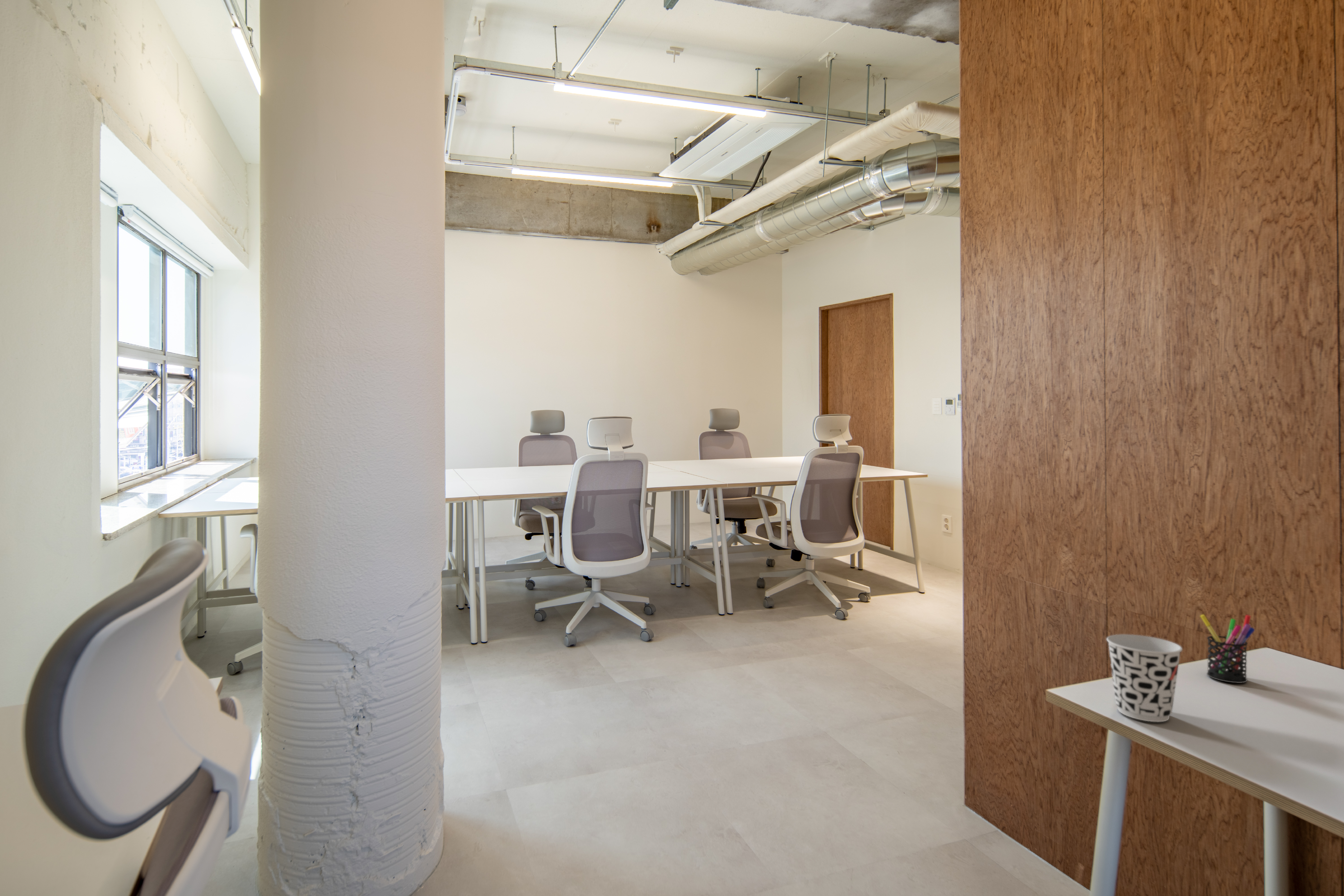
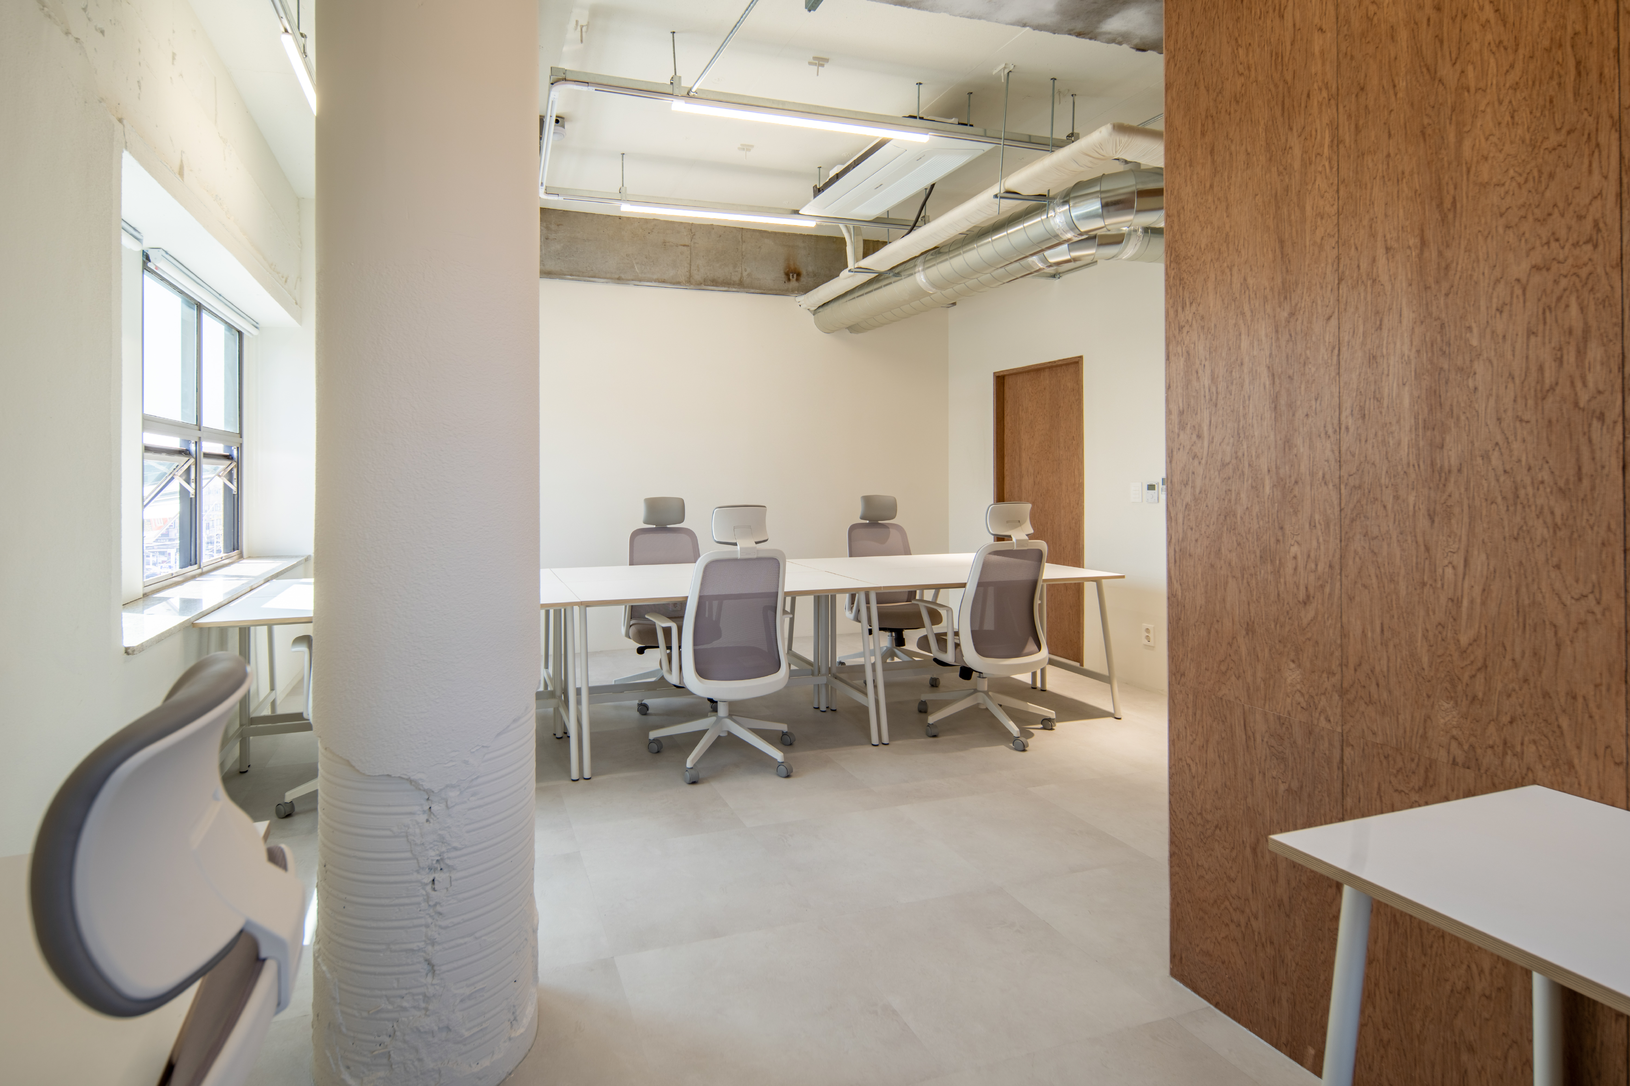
- cup [1106,634,1183,722]
- pen holder [1200,614,1255,683]
